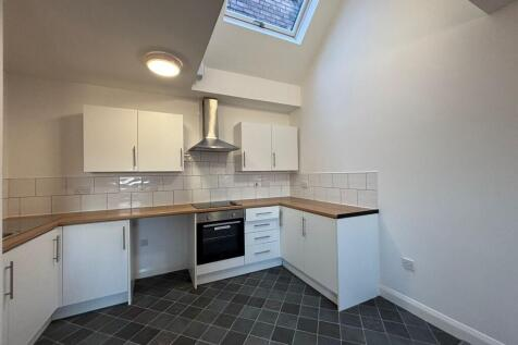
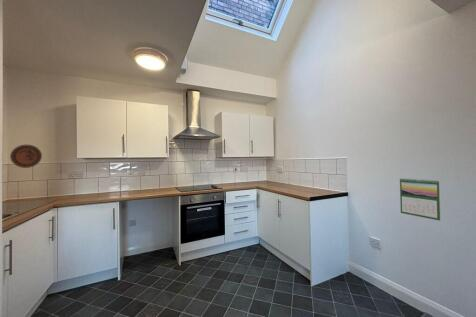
+ decorative plate [9,144,43,169]
+ calendar [399,177,441,222]
